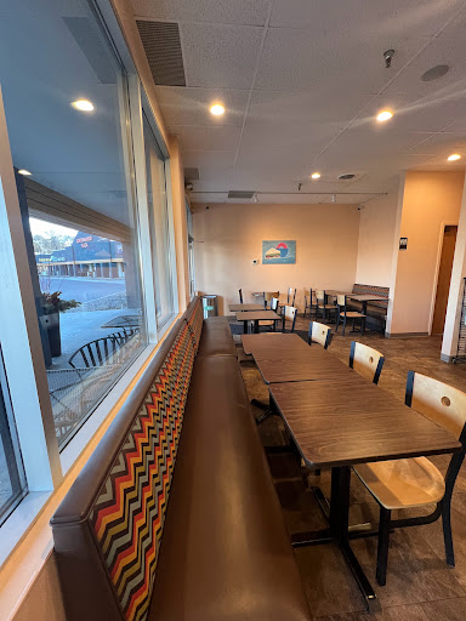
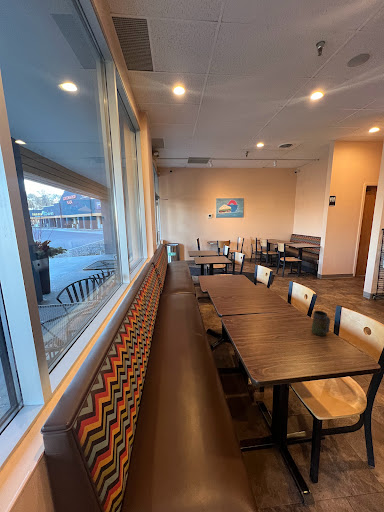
+ mug [311,310,331,337]
